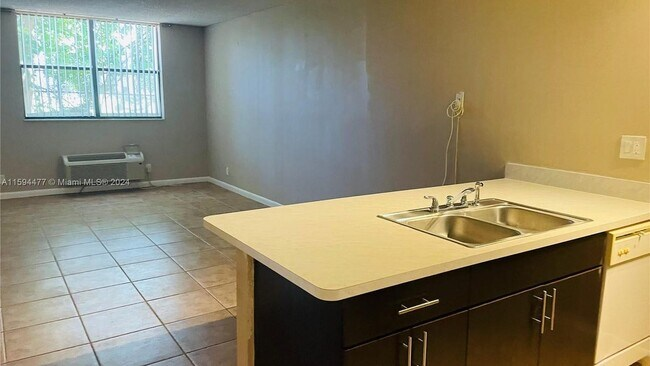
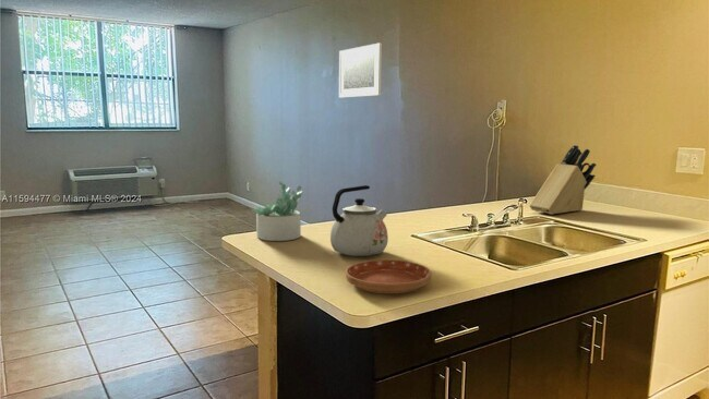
+ saucer [345,258,432,294]
+ succulent plant [251,181,303,242]
+ kettle [329,184,389,257]
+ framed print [338,43,383,99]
+ knife block [529,144,597,216]
